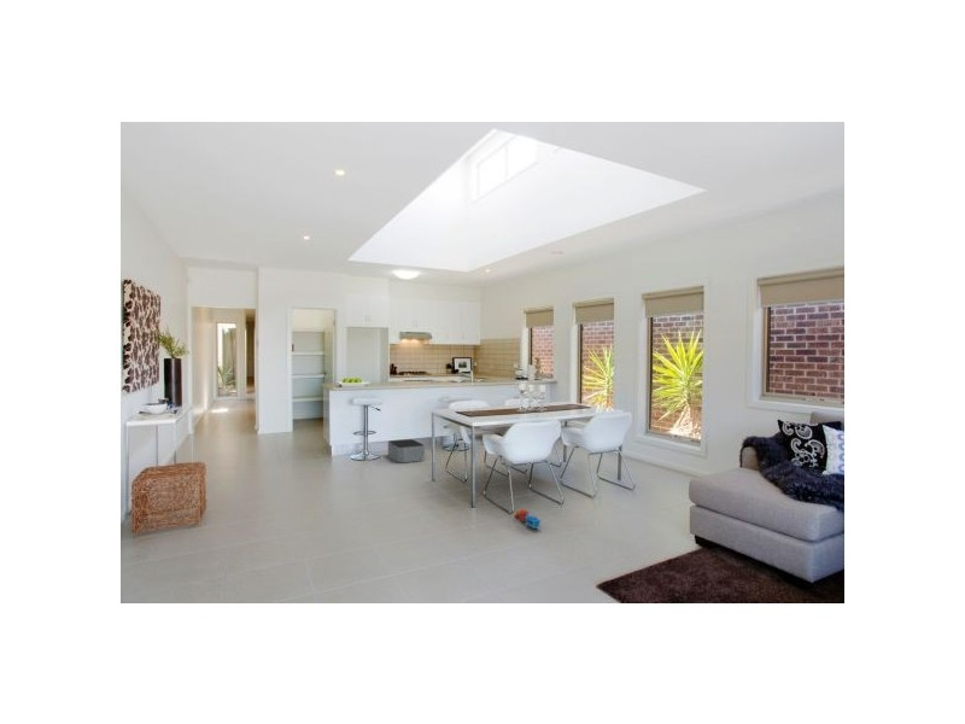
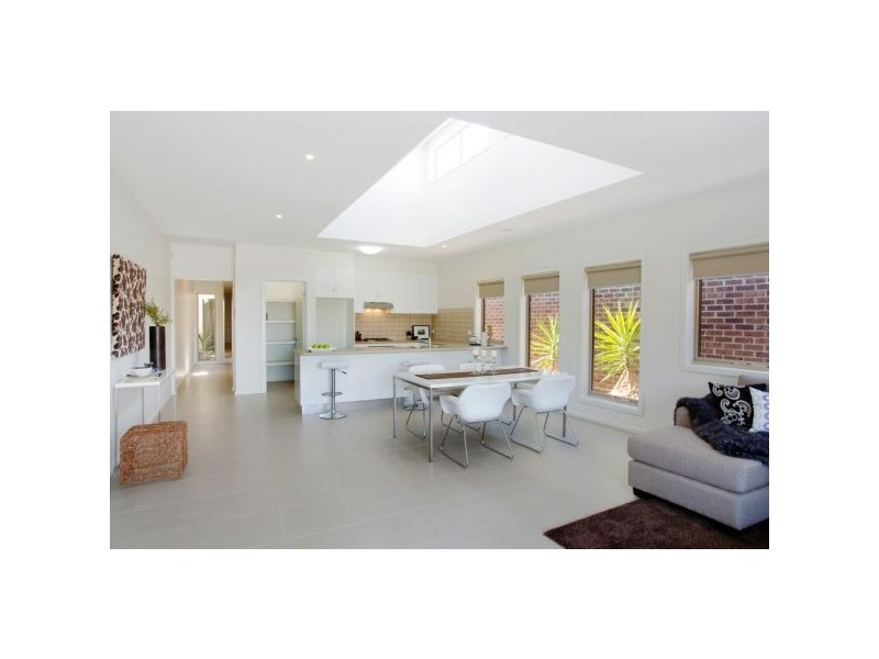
- toy train [513,507,543,530]
- storage bin [387,438,426,463]
